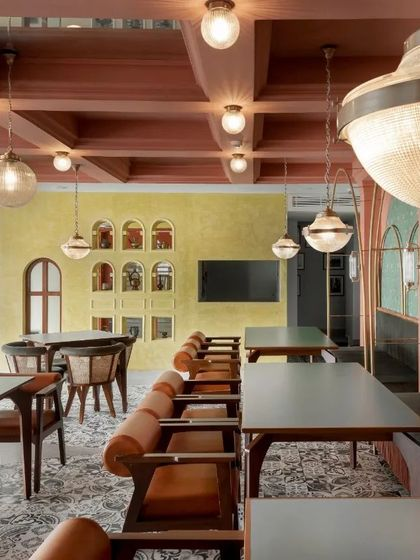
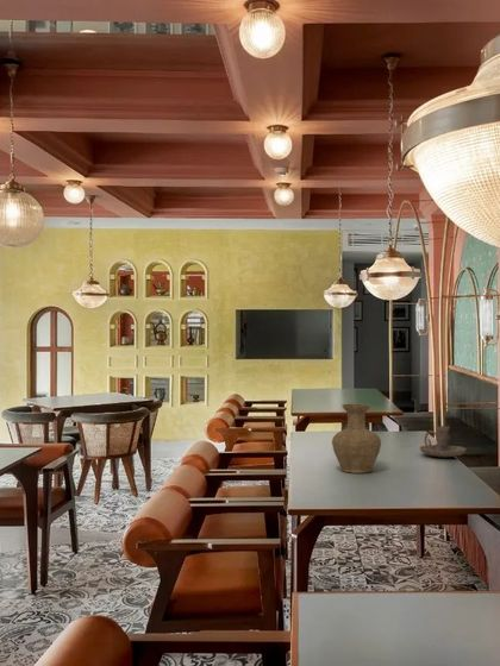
+ vase [331,403,382,475]
+ candle holder [419,425,467,458]
